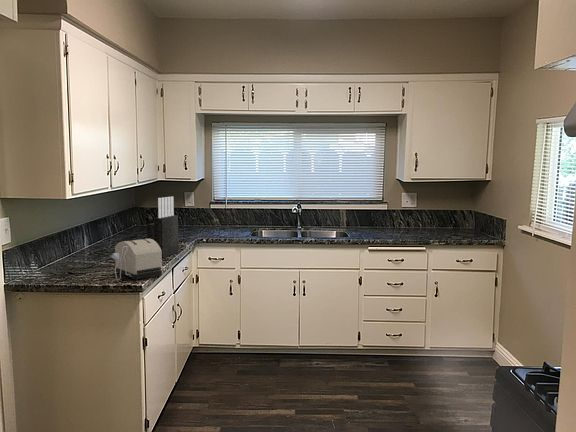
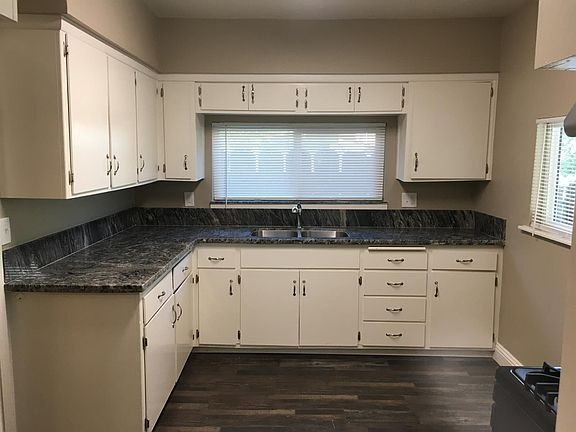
- knife block [146,196,179,259]
- toaster [110,238,163,281]
